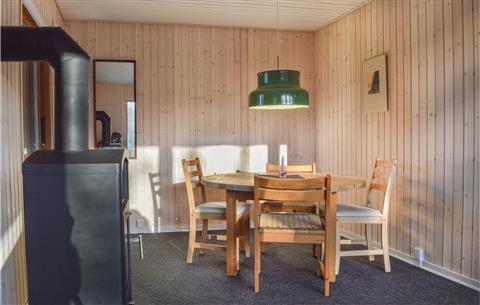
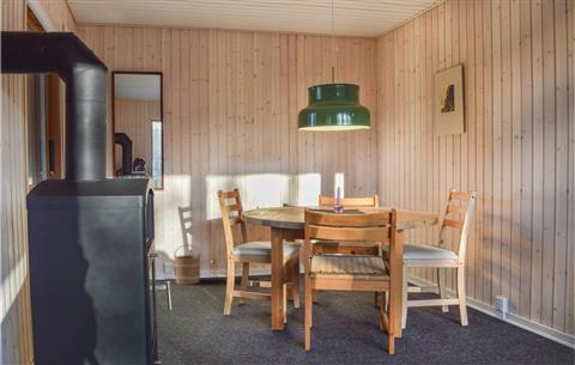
+ bucket [172,244,202,286]
